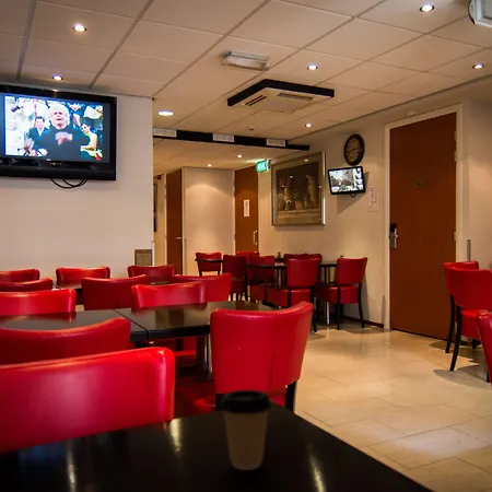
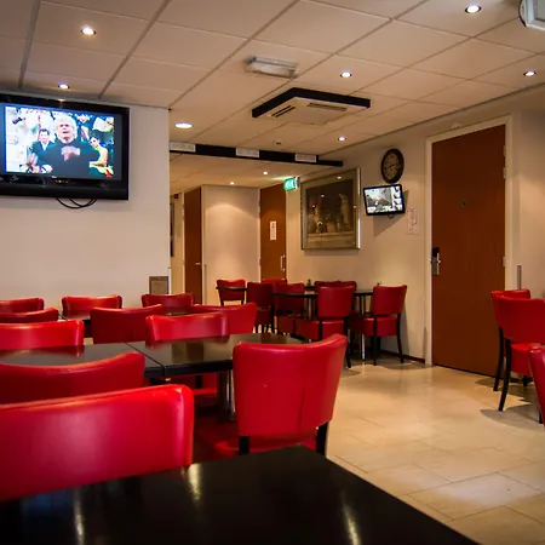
- coffee cup [219,388,273,471]
